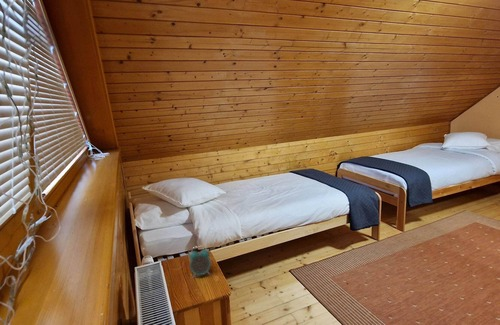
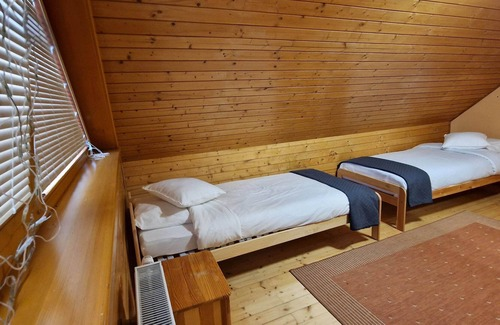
- alarm clock [188,245,212,279]
